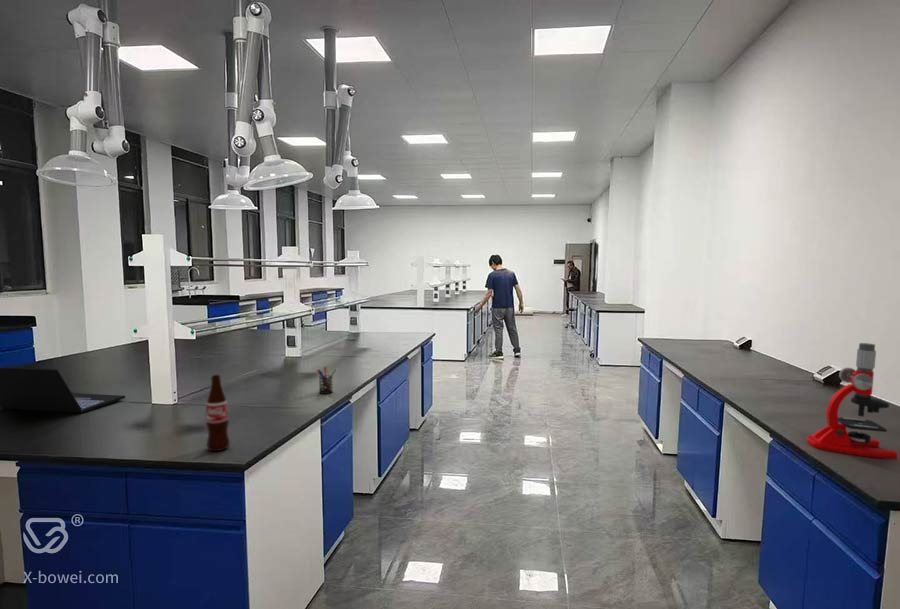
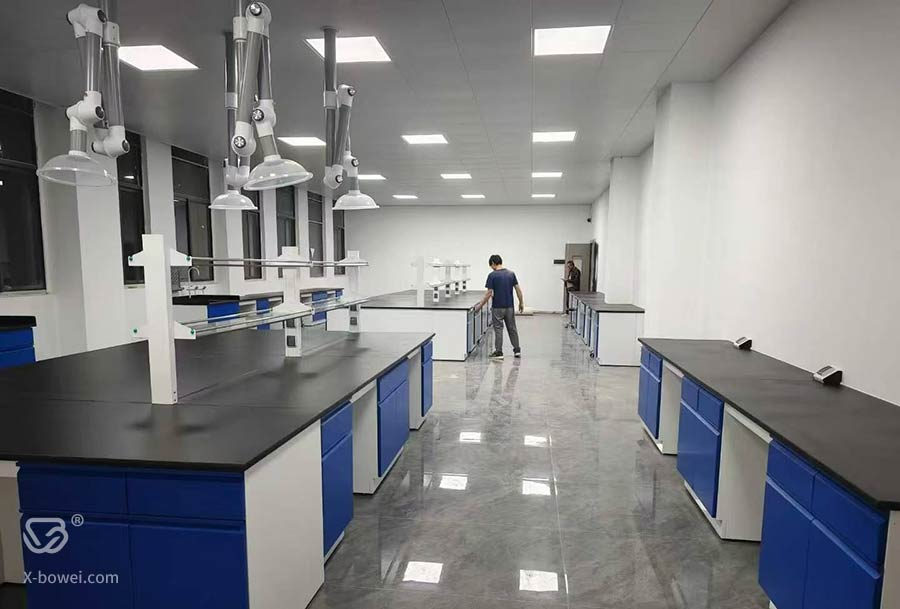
- bottle [205,374,231,452]
- laptop [0,366,126,414]
- microscope [806,342,899,460]
- pen holder [316,365,337,395]
